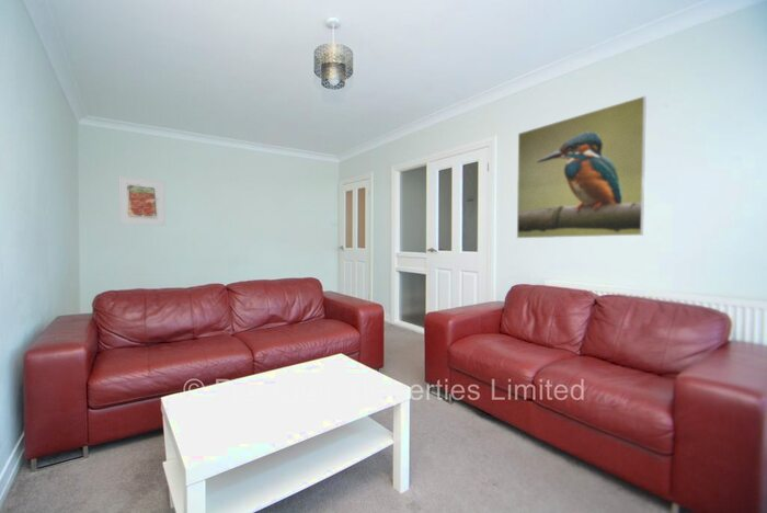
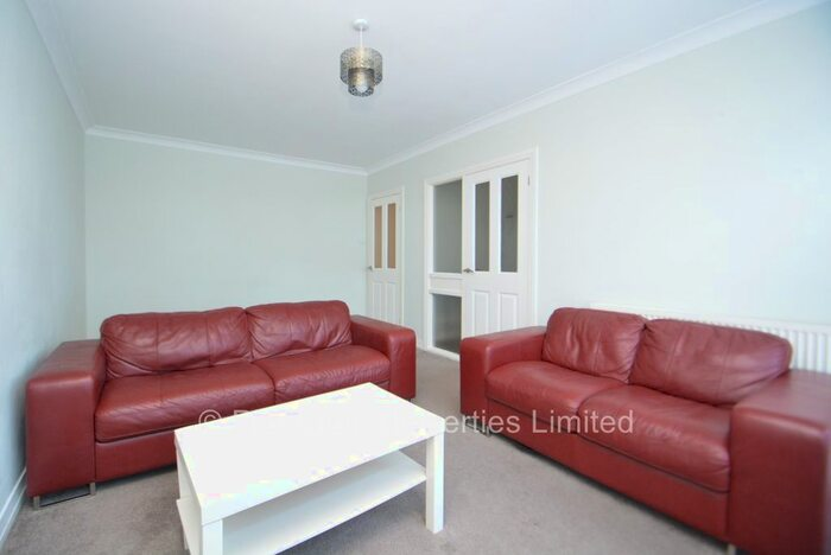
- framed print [516,95,648,239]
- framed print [118,175,167,227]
